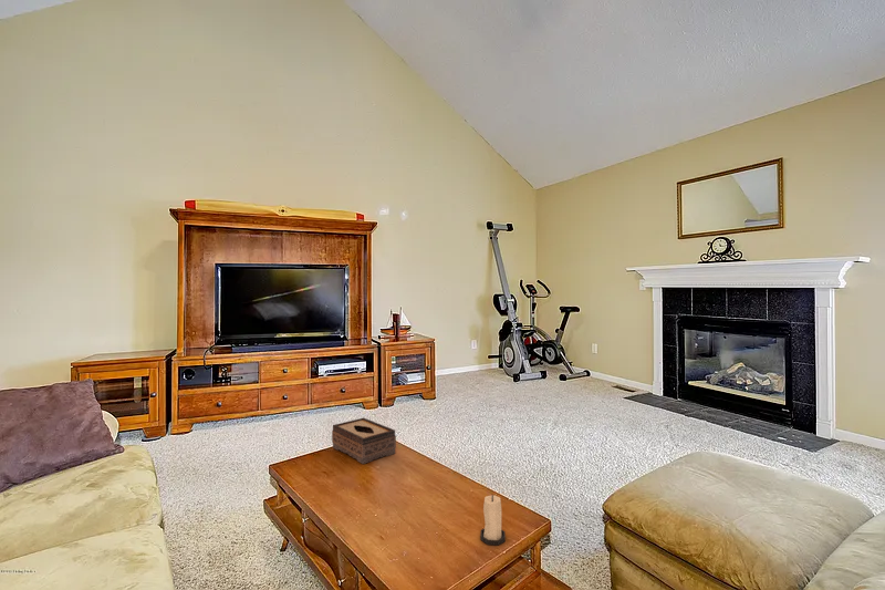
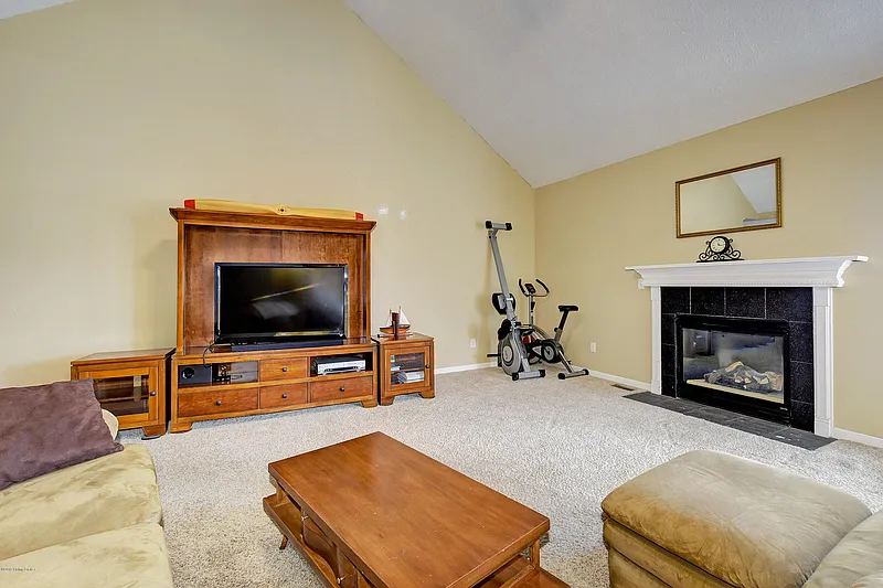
- candle [479,494,507,546]
- tissue box [331,417,397,465]
